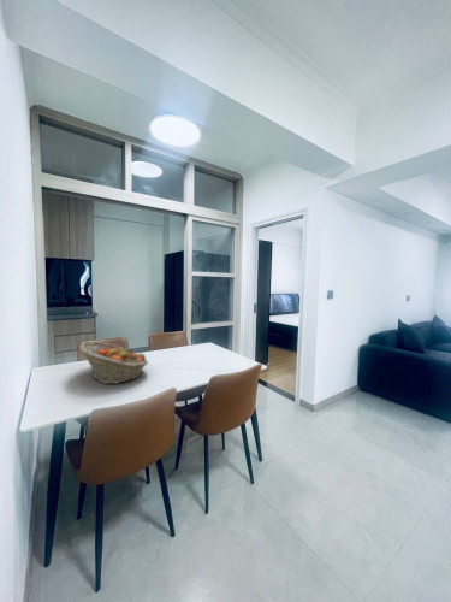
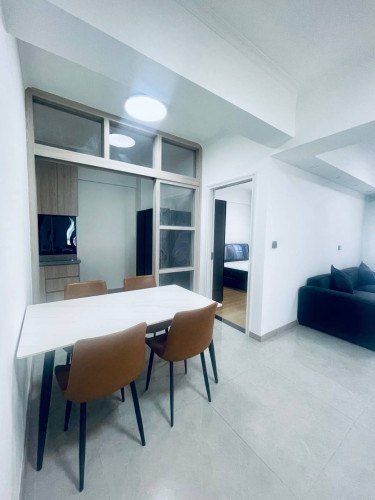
- fruit basket [78,341,149,385]
